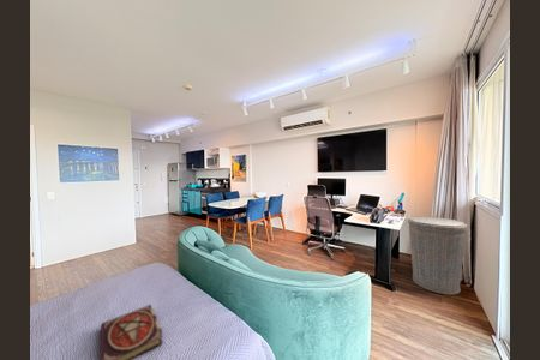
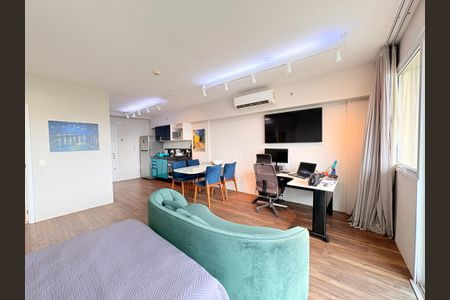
- trash can [407,215,468,295]
- book [100,304,164,360]
